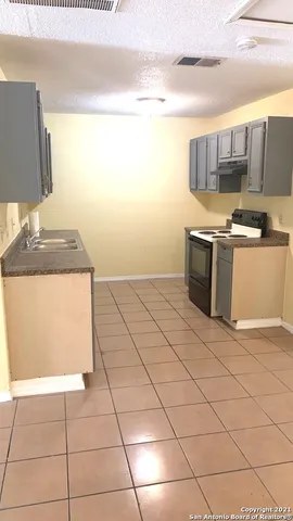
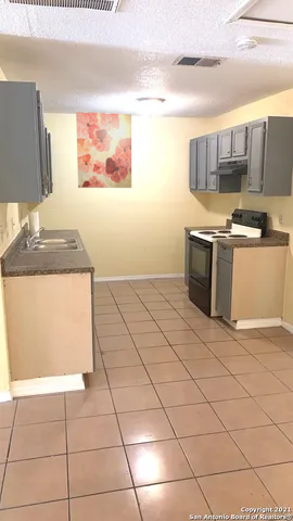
+ wall art [75,111,132,189]
